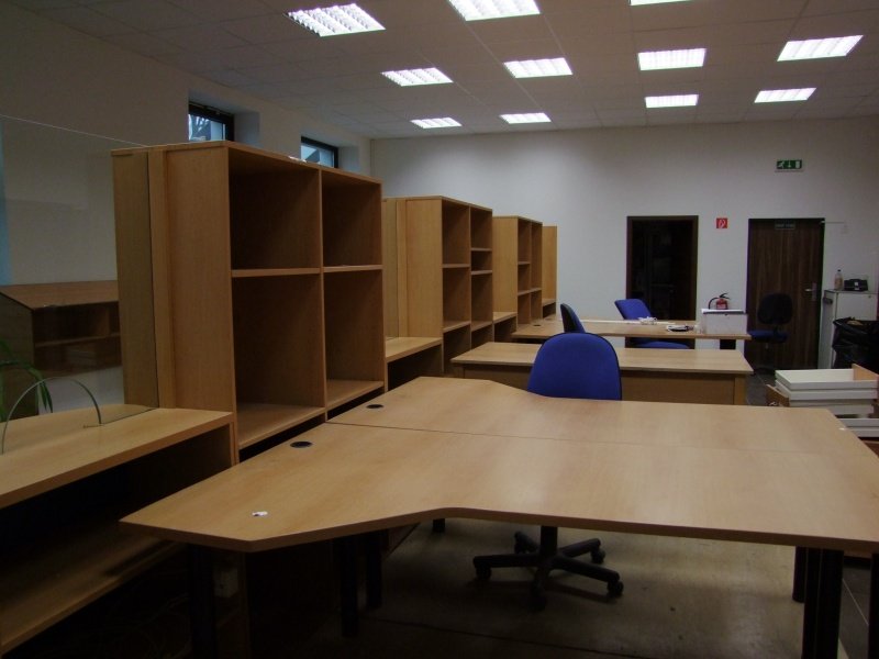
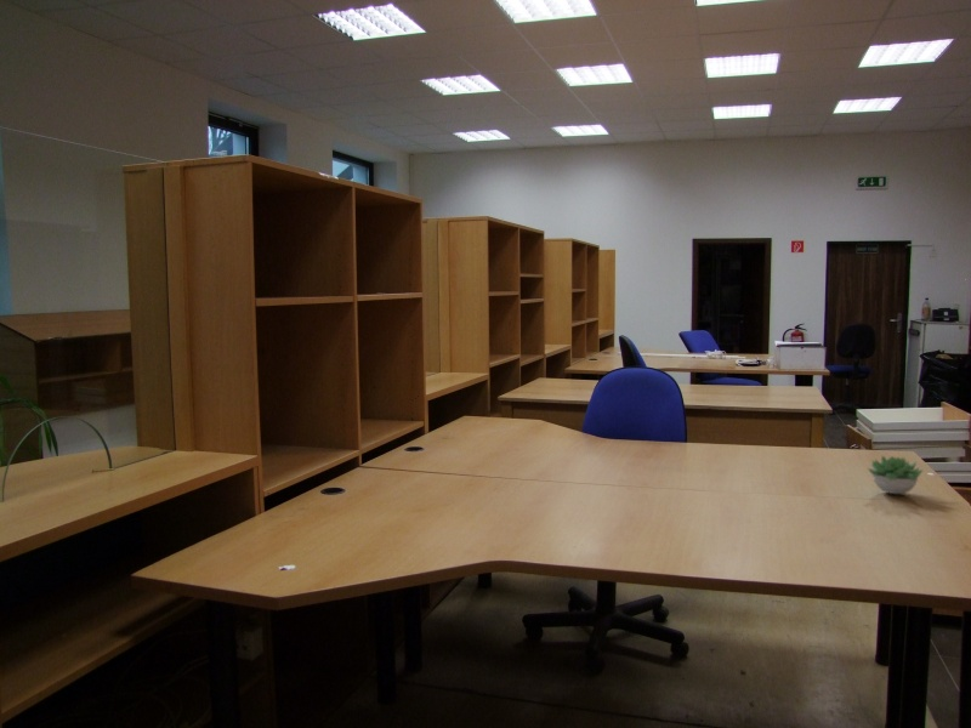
+ succulent plant [865,455,925,495]
